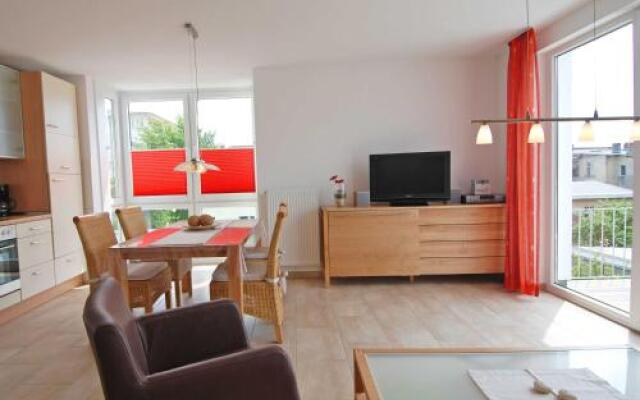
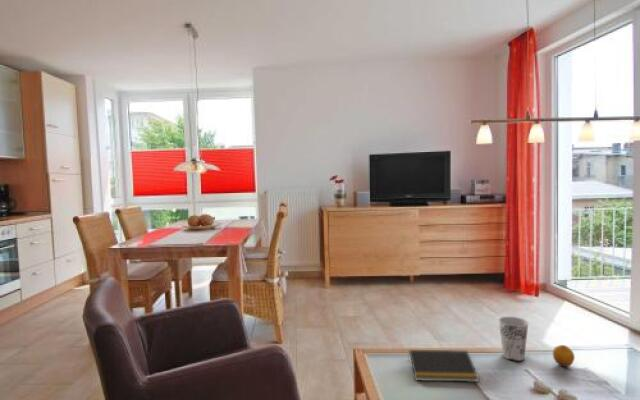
+ cup [498,316,529,362]
+ notepad [407,349,480,383]
+ fruit [552,344,576,368]
